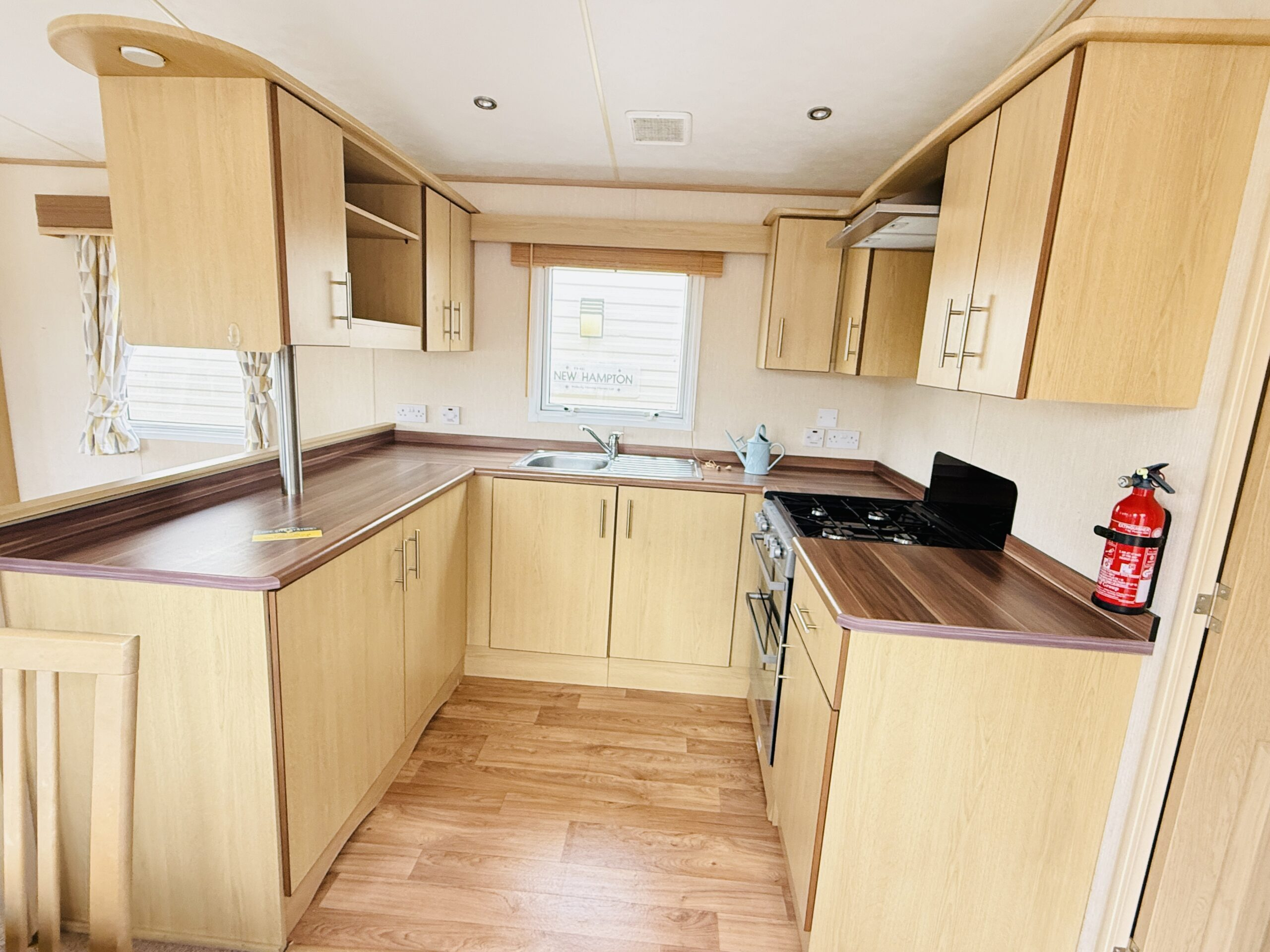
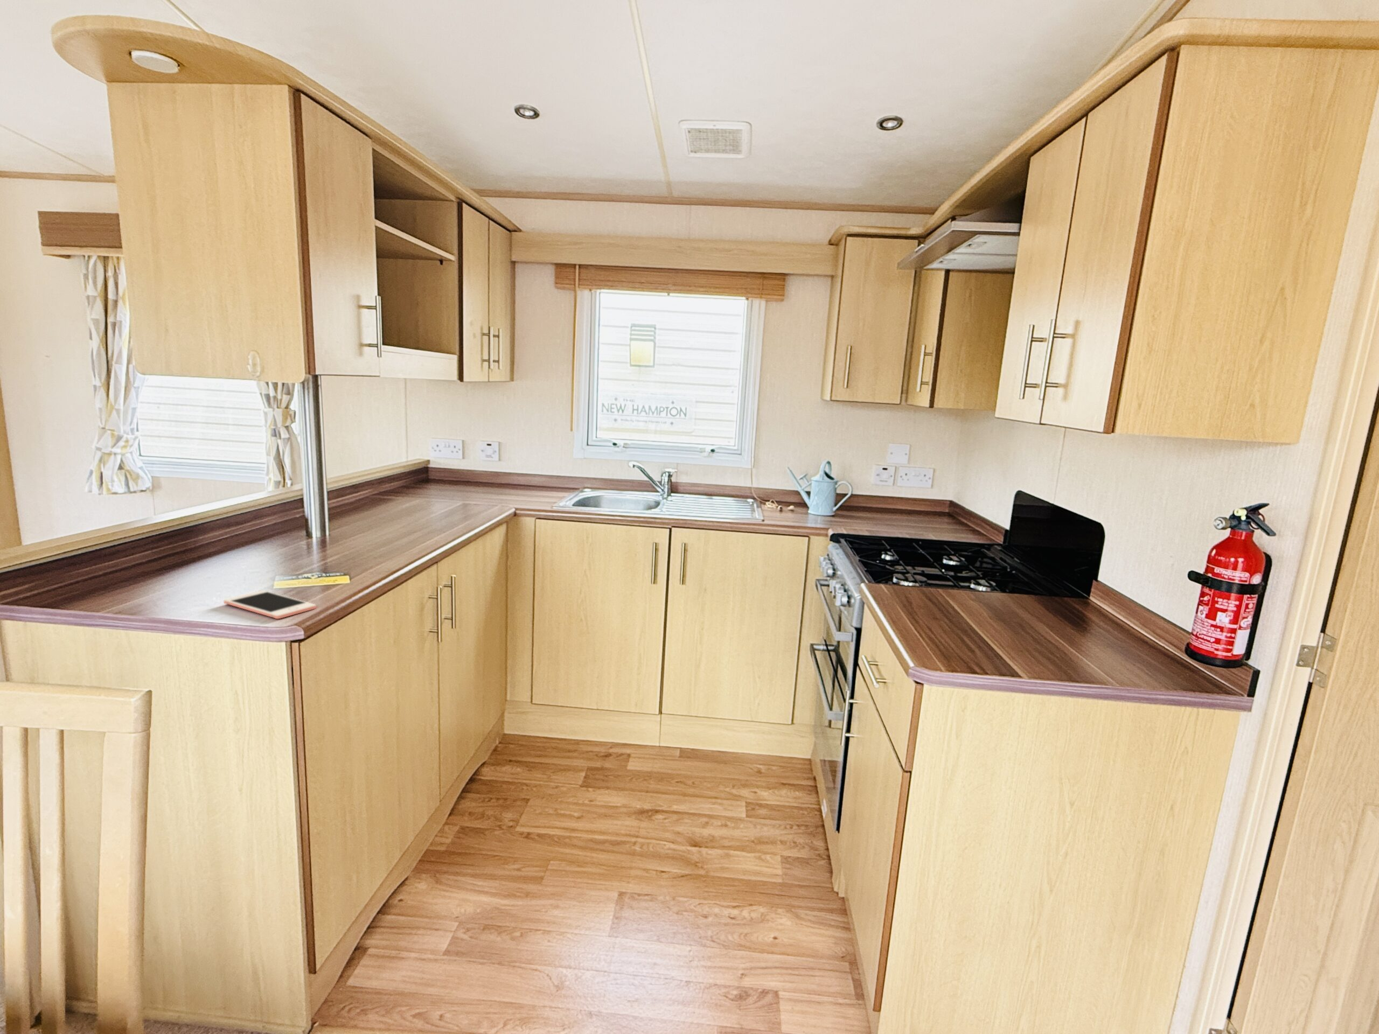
+ cell phone [223,590,316,619]
